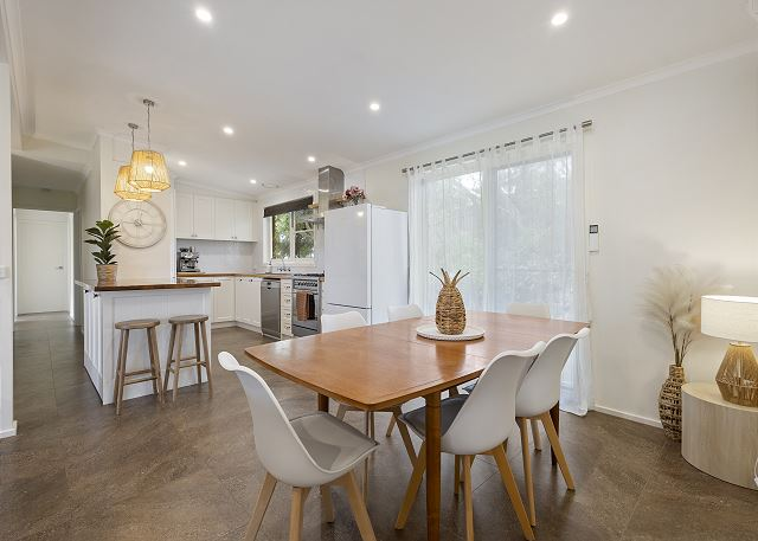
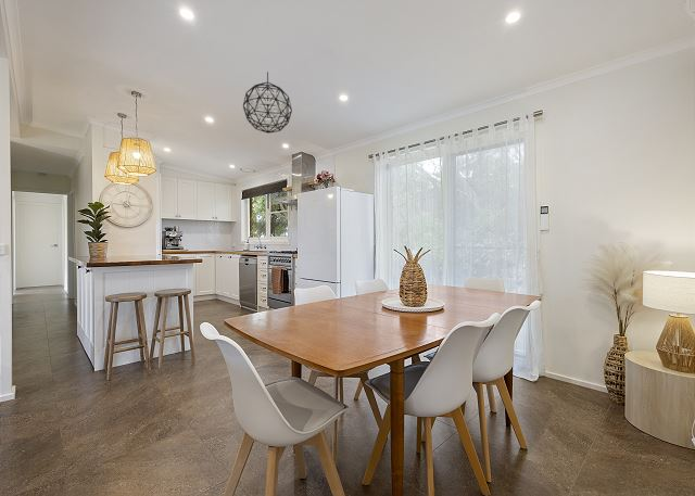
+ pendant light [242,71,293,135]
